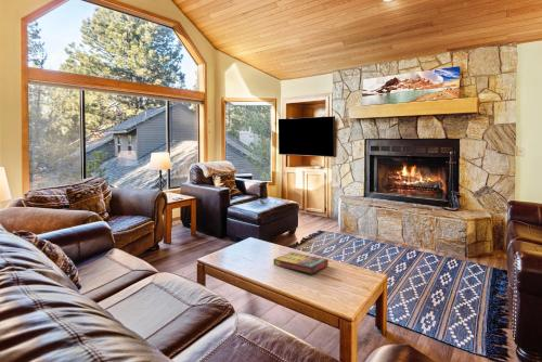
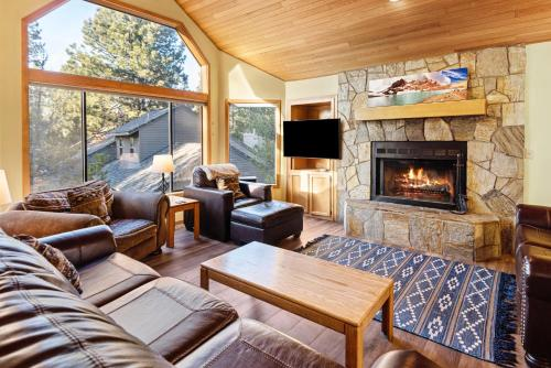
- game compilation box [273,251,330,274]
